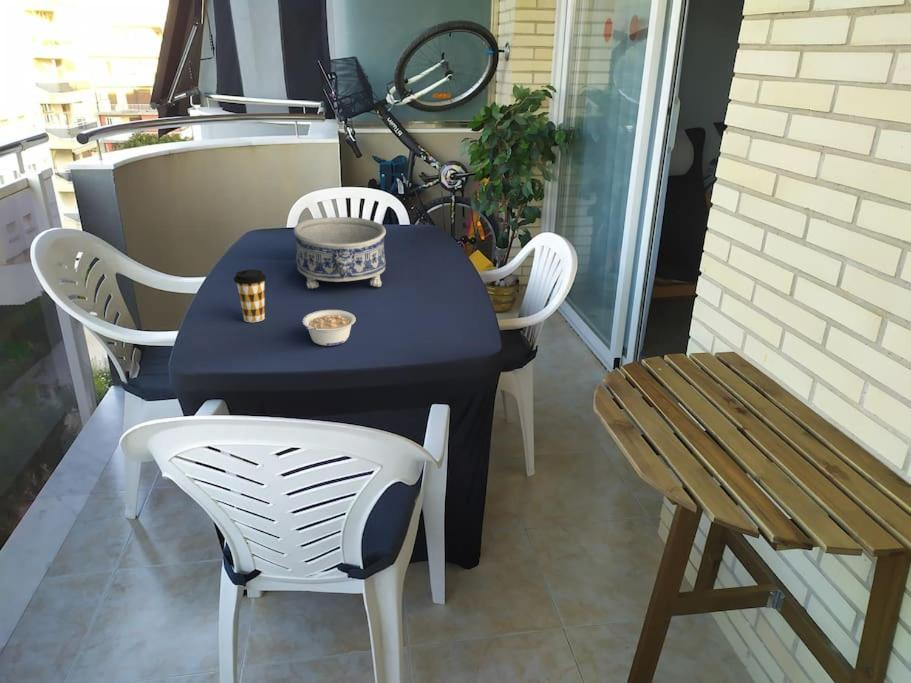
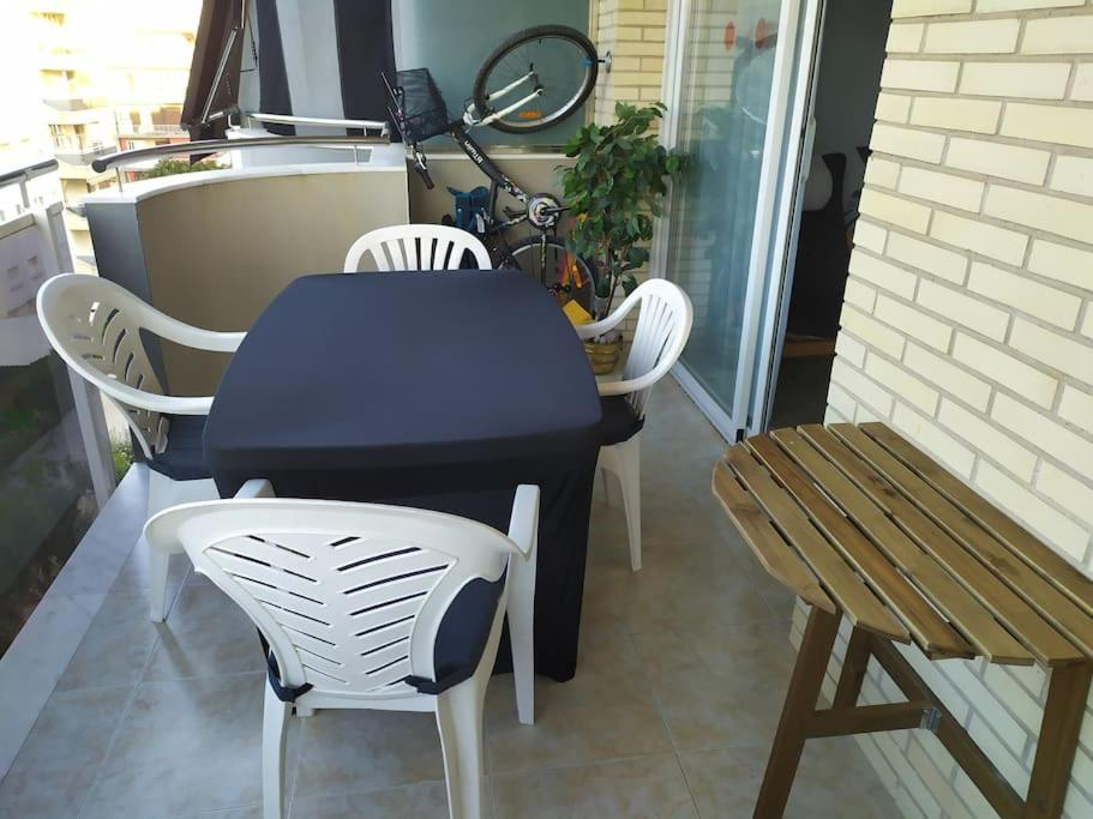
- coffee cup [233,269,267,323]
- legume [301,309,357,347]
- decorative bowl [293,216,387,289]
